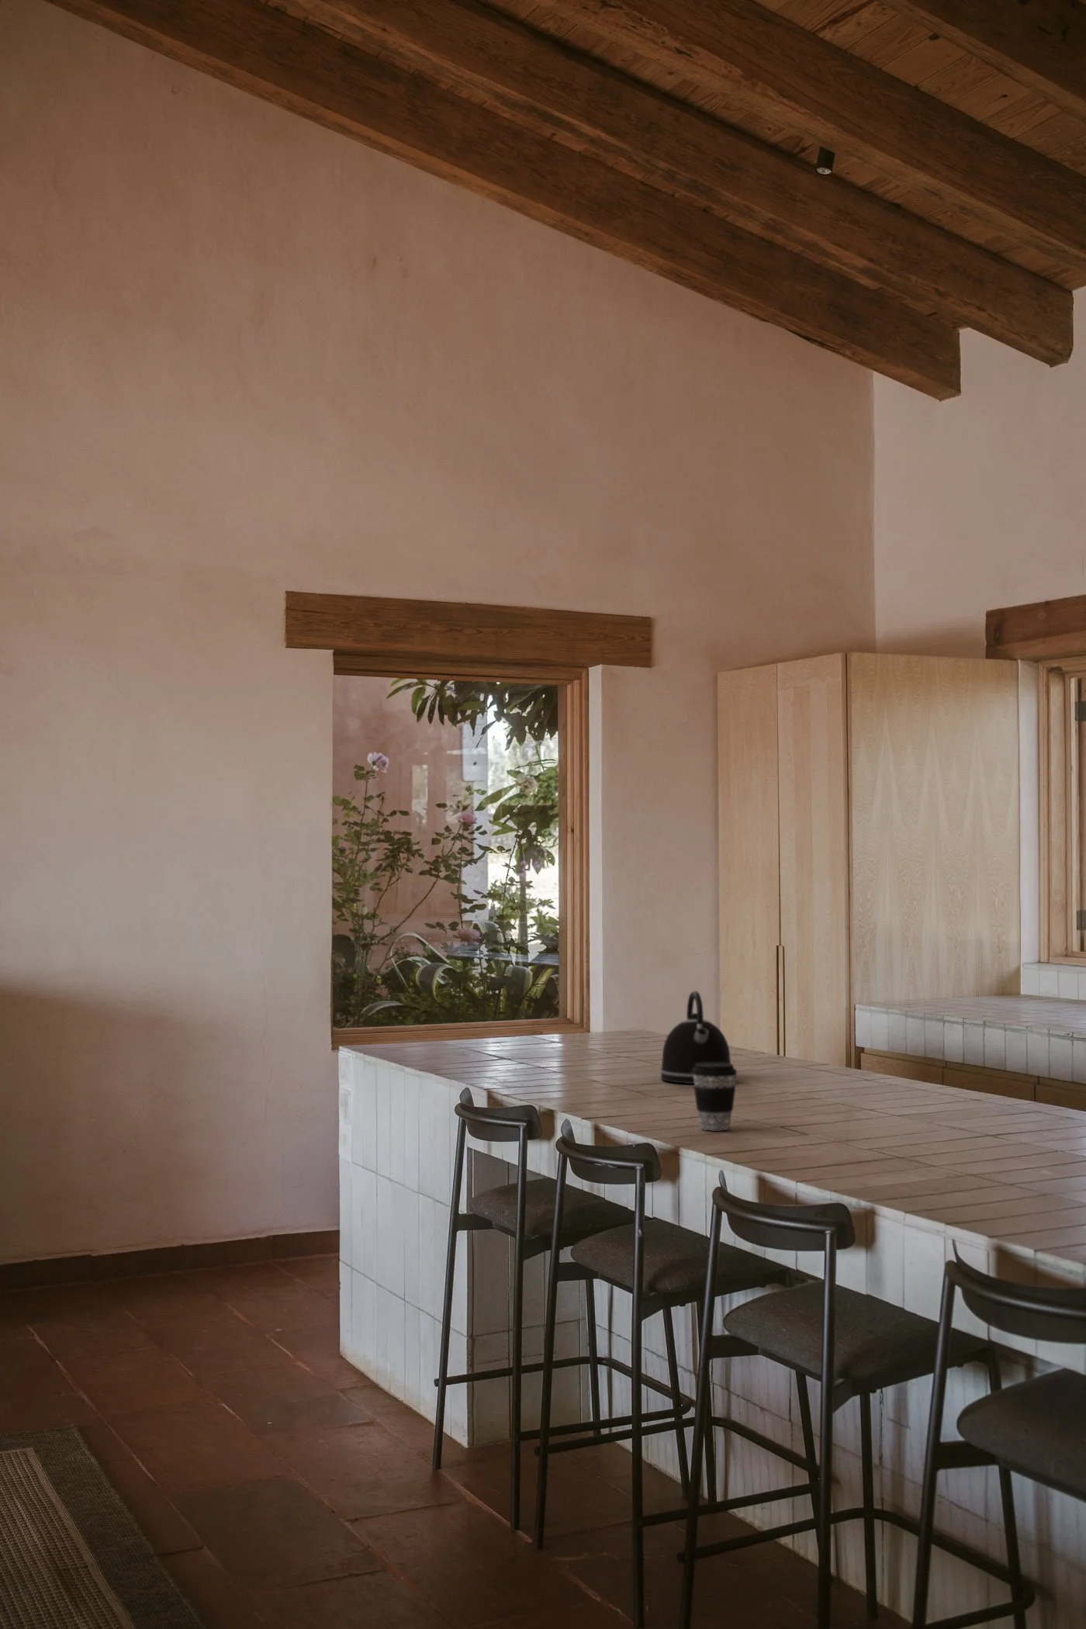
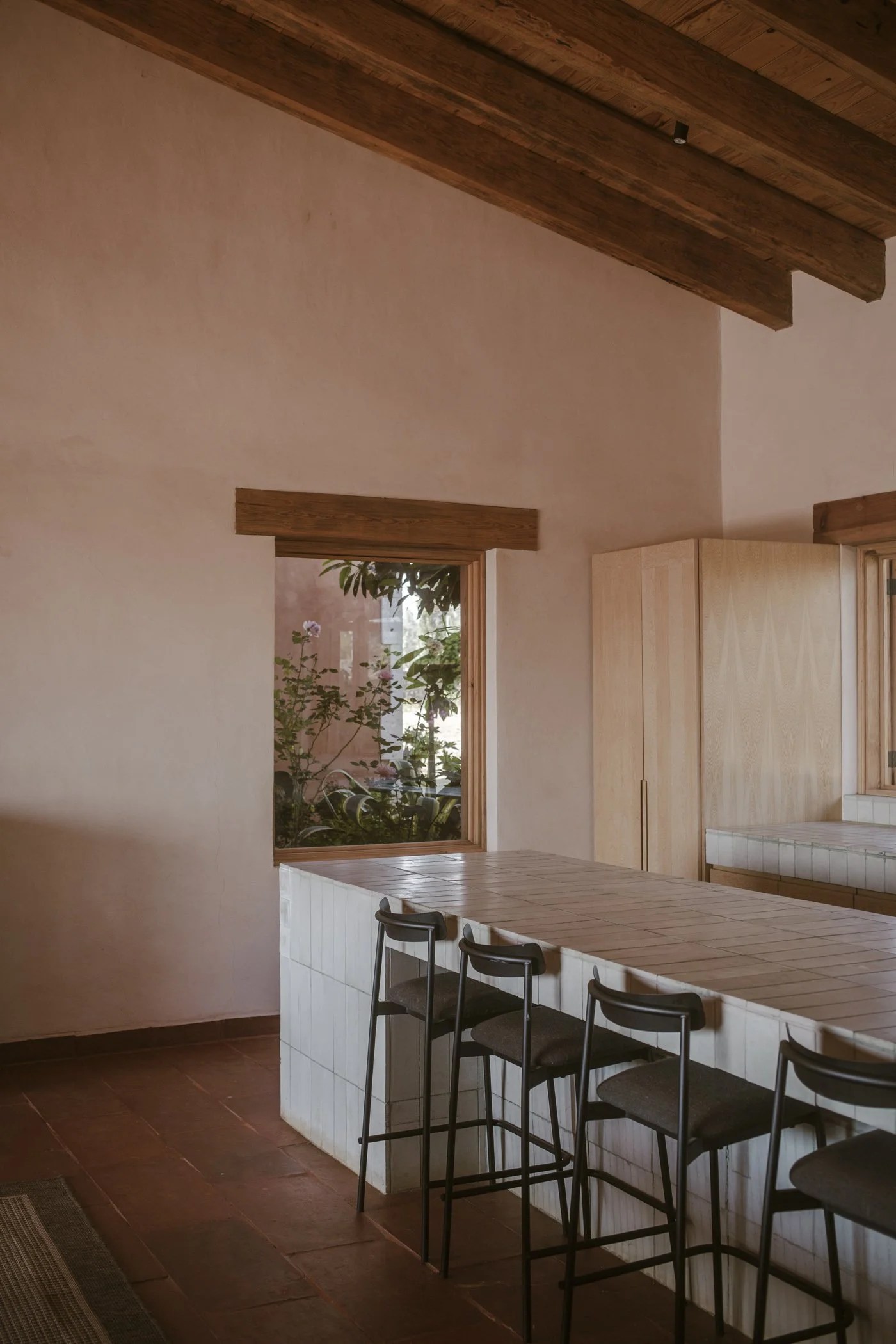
- coffee cup [692,1062,738,1131]
- kettle [658,990,732,1085]
